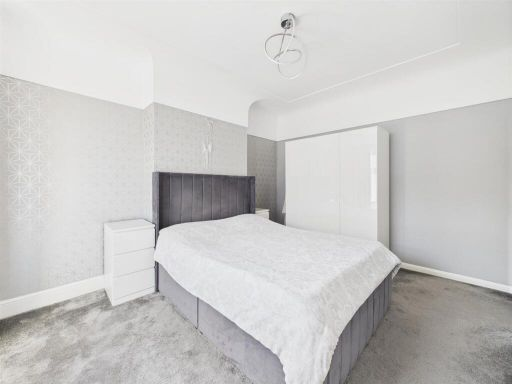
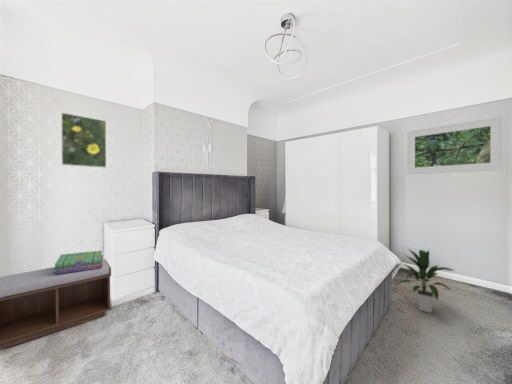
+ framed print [406,115,504,175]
+ bench [0,258,112,350]
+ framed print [60,111,107,169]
+ stack of books [53,250,104,274]
+ indoor plant [396,248,454,314]
